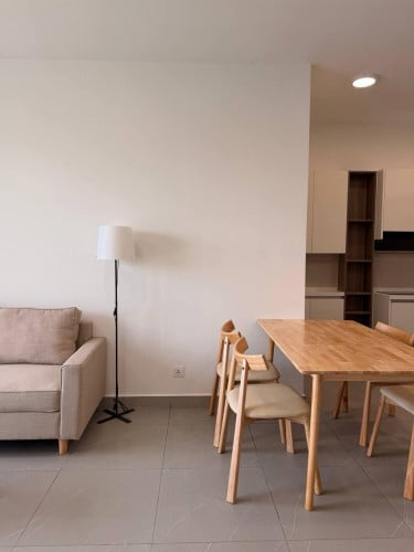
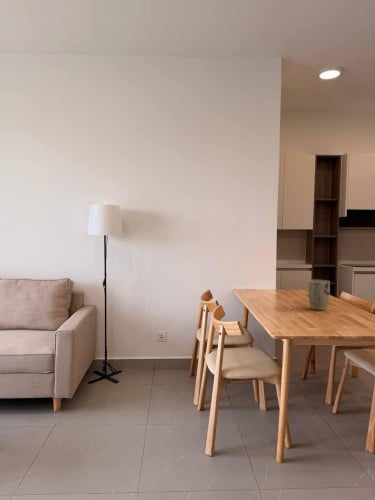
+ plant pot [308,279,331,311]
